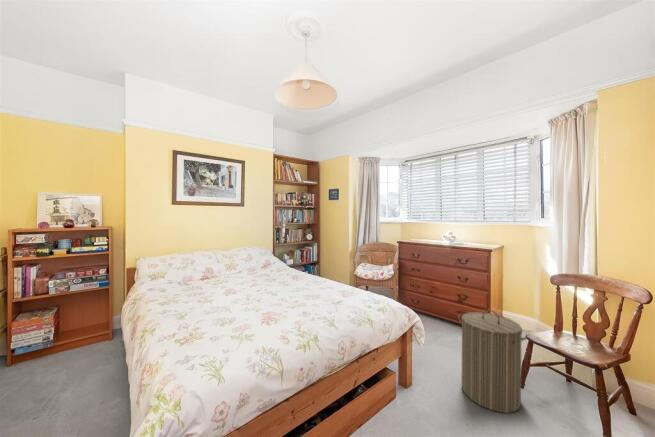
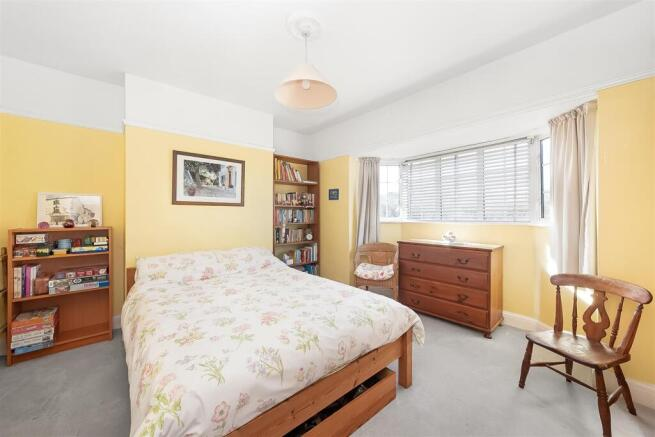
- laundry hamper [457,309,529,414]
